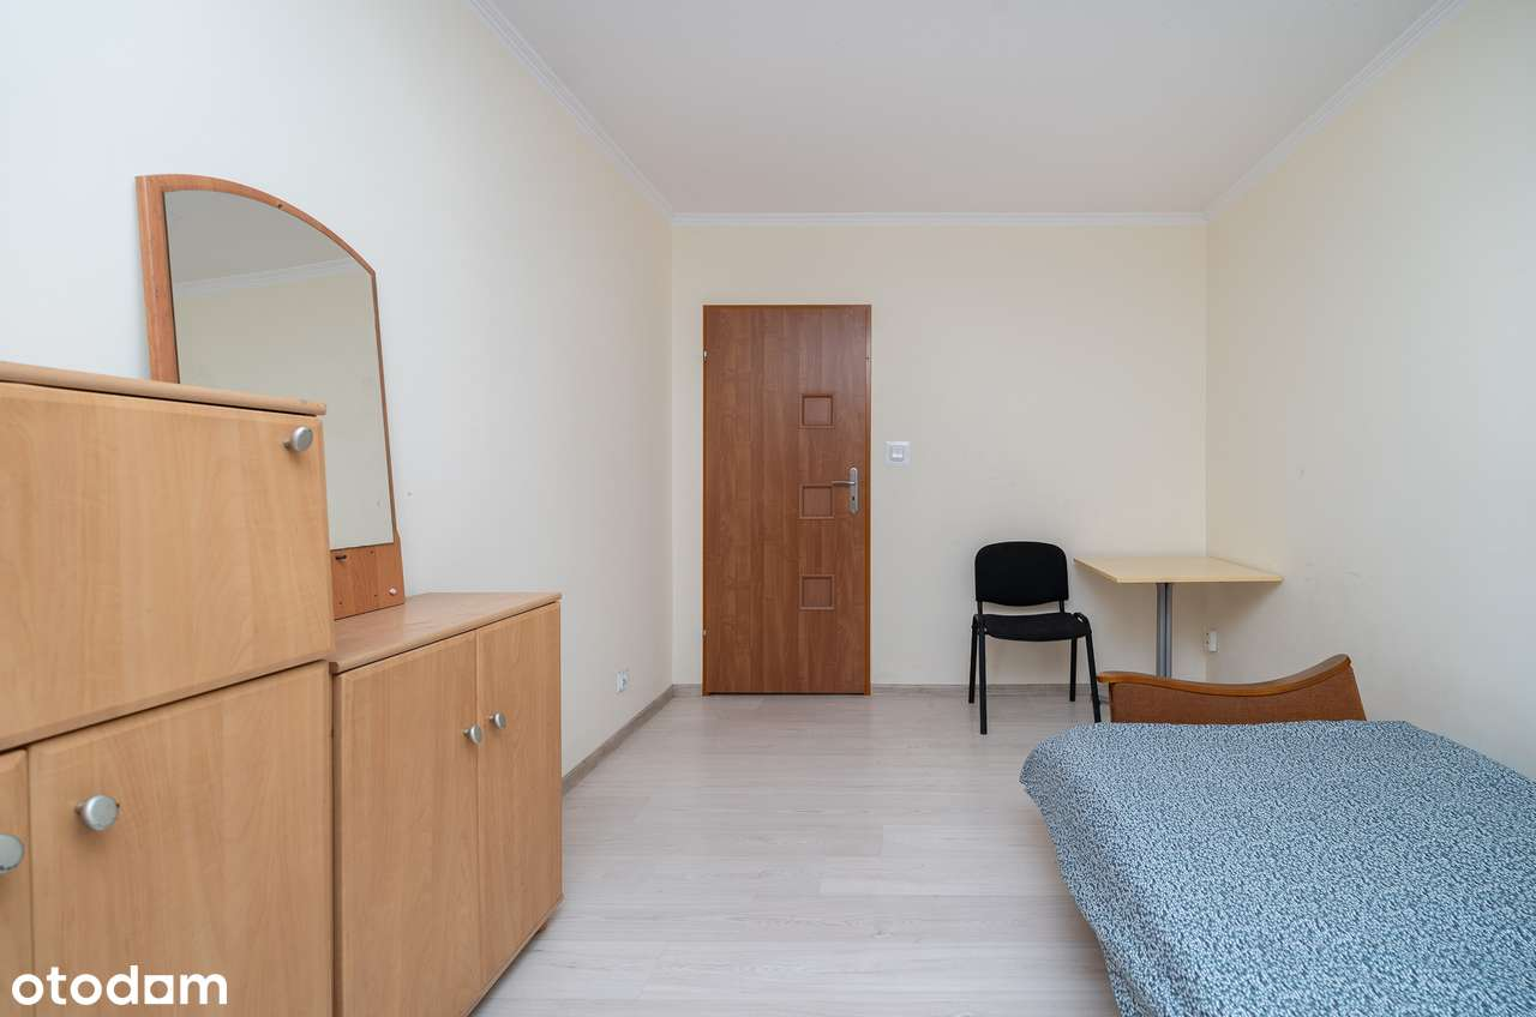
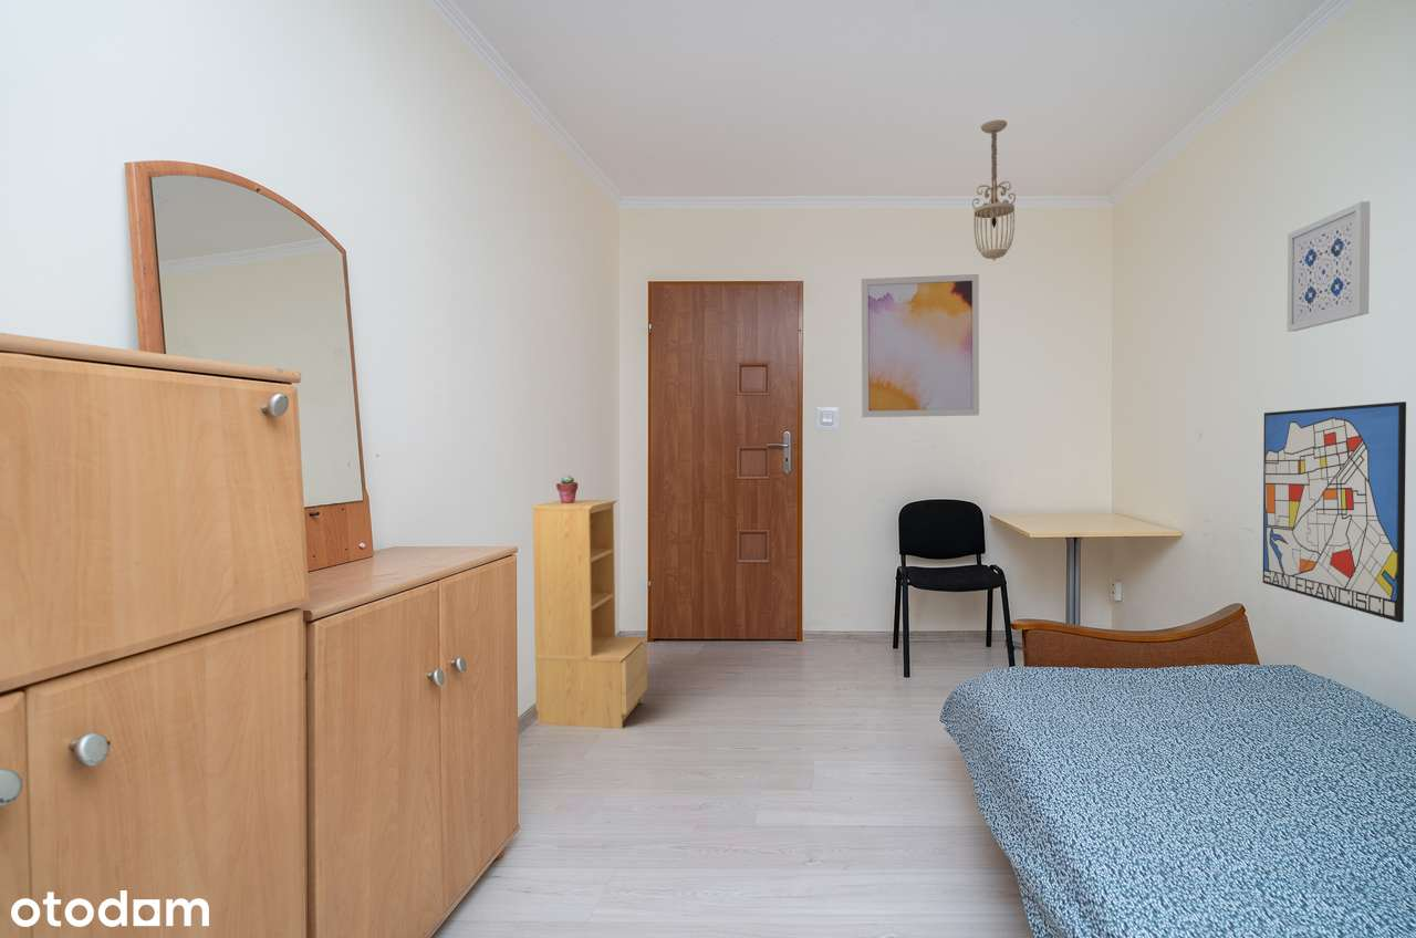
+ bookshelf [531,499,648,730]
+ wall art [861,273,980,418]
+ wall art [1262,400,1407,624]
+ ceiling light fixture [970,118,1017,261]
+ potted succulent [555,475,579,503]
+ wall art [1287,200,1371,333]
